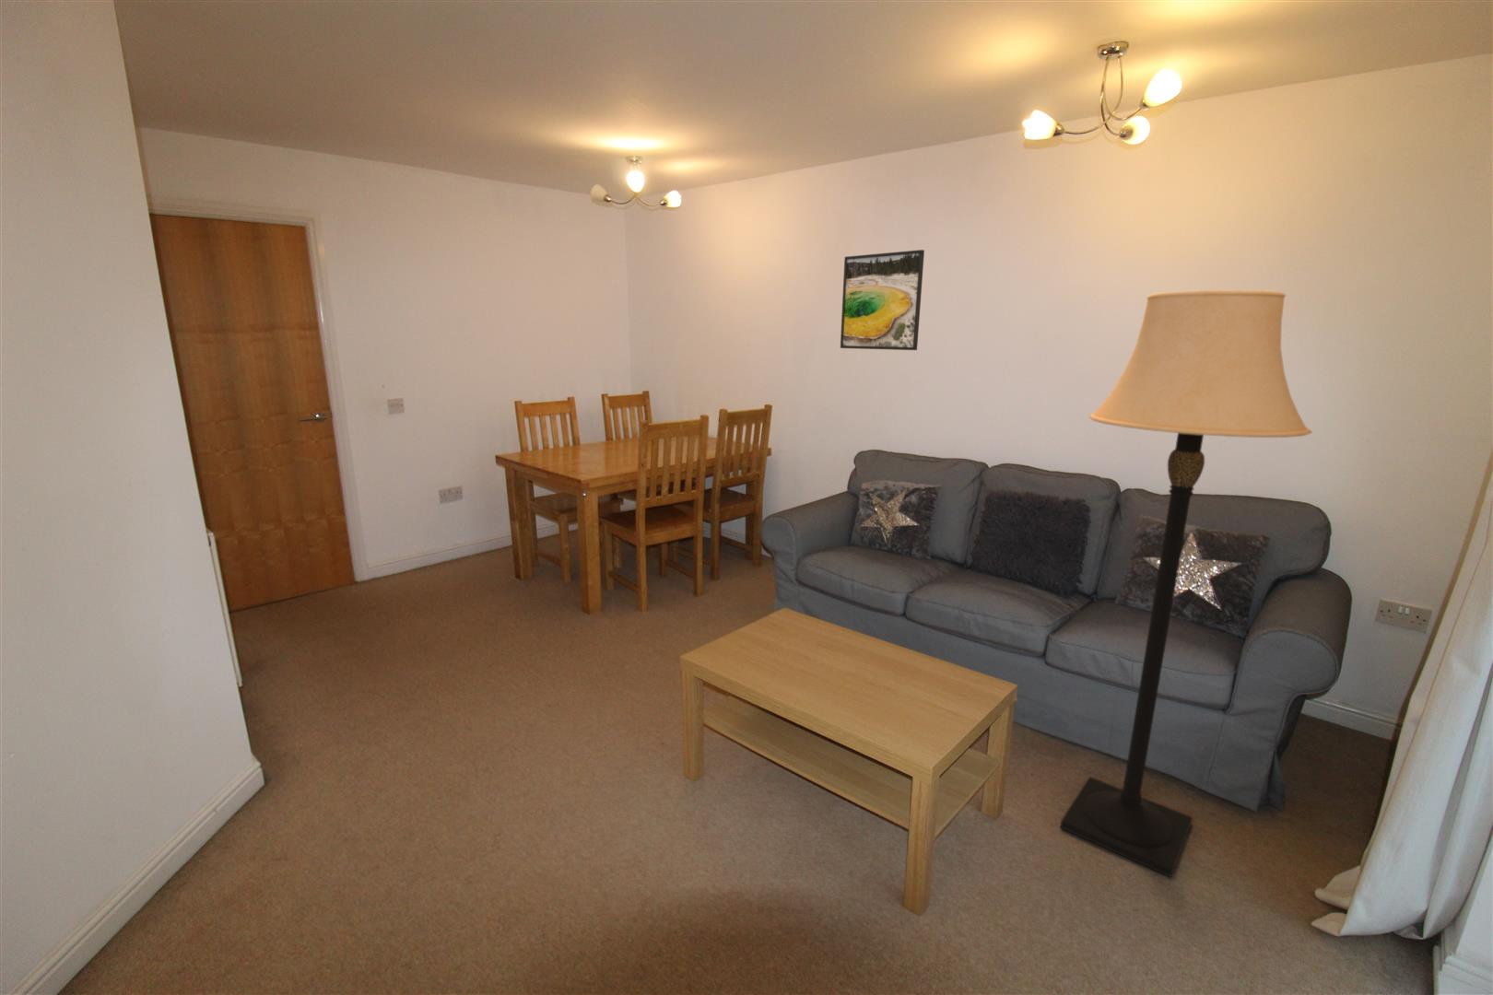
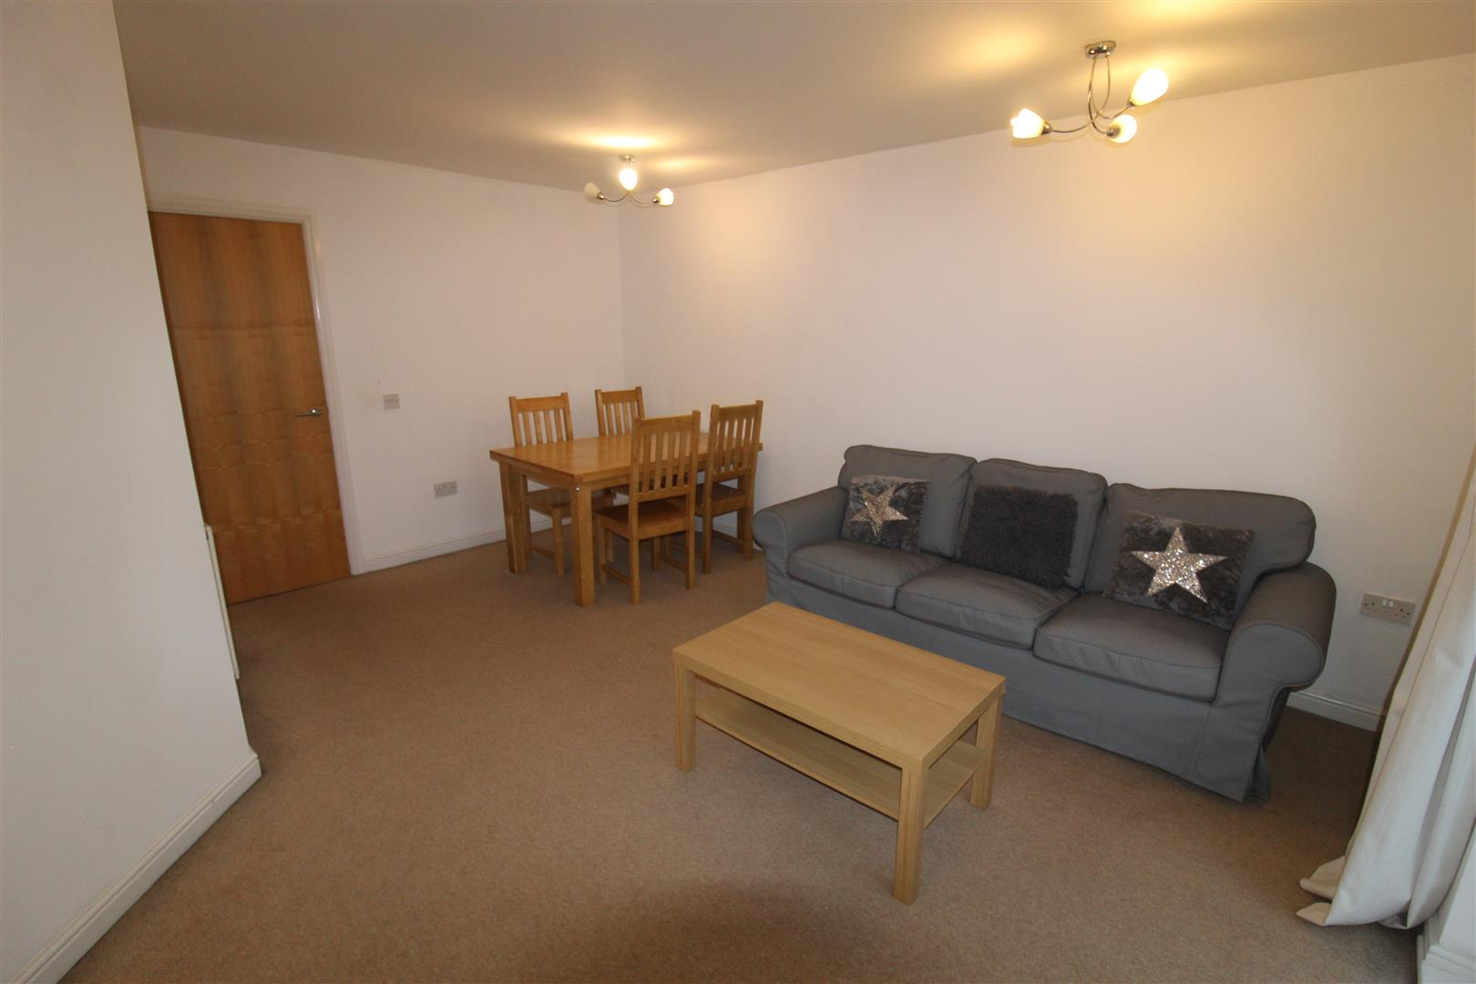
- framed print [840,249,925,351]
- lamp [1060,290,1313,878]
